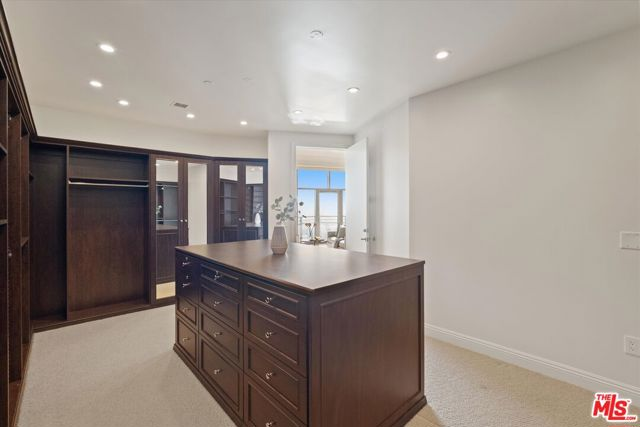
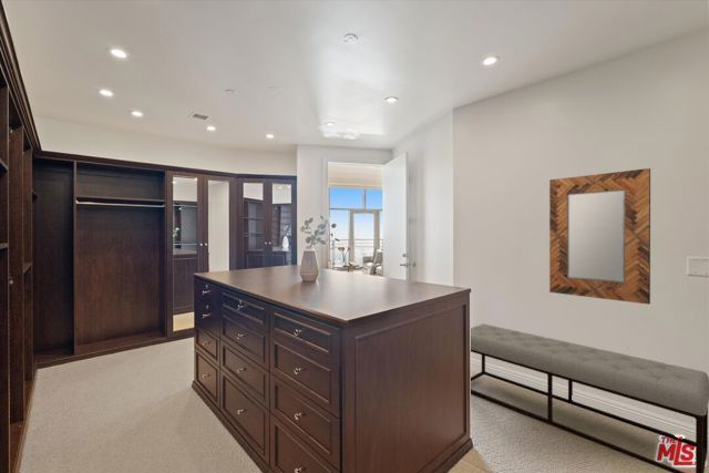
+ home mirror [548,167,651,306]
+ bench [470,322,709,473]
